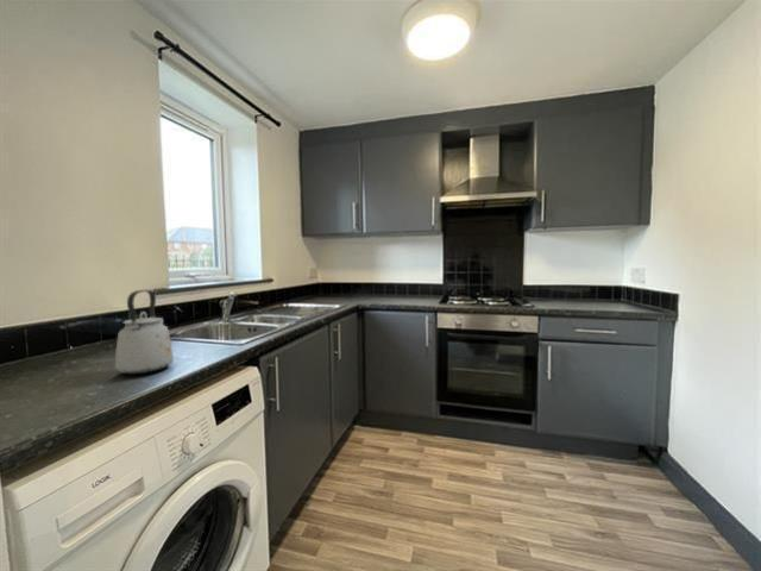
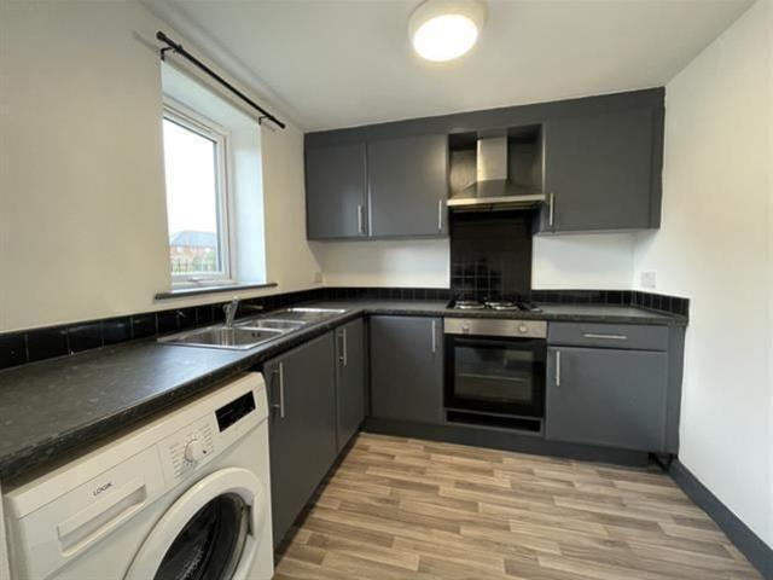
- kettle [114,289,175,376]
